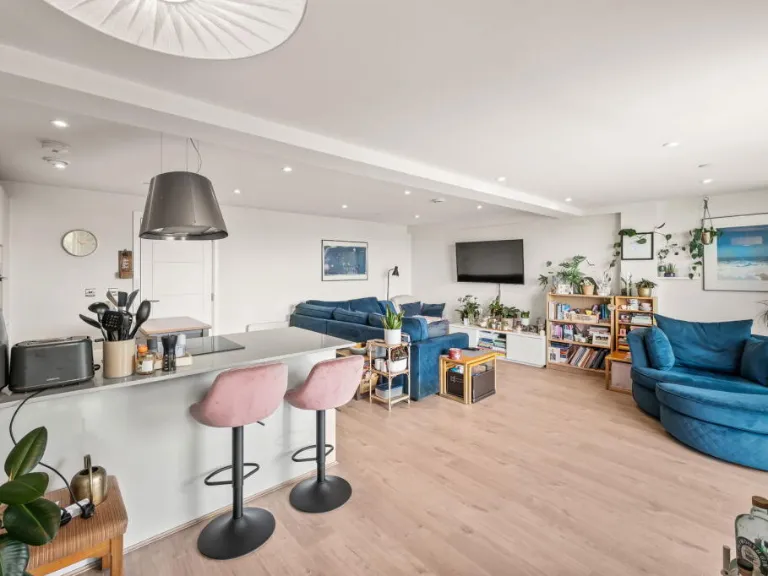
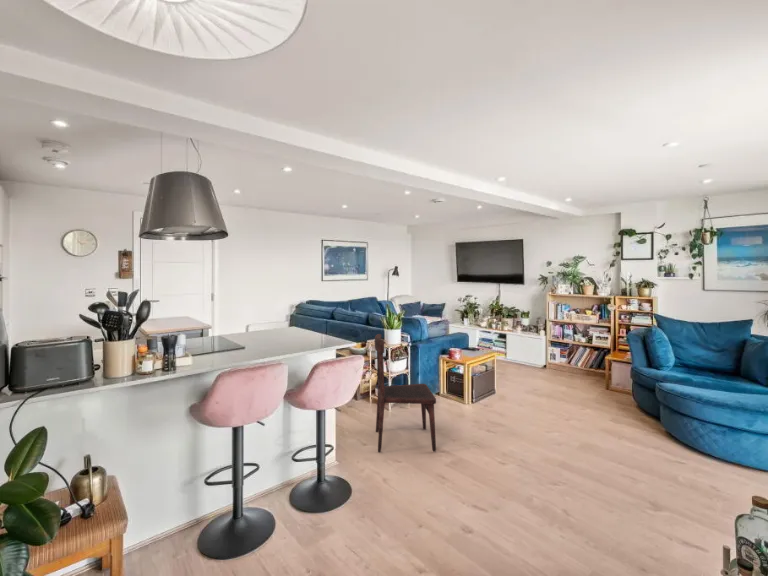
+ dining chair [374,333,437,453]
